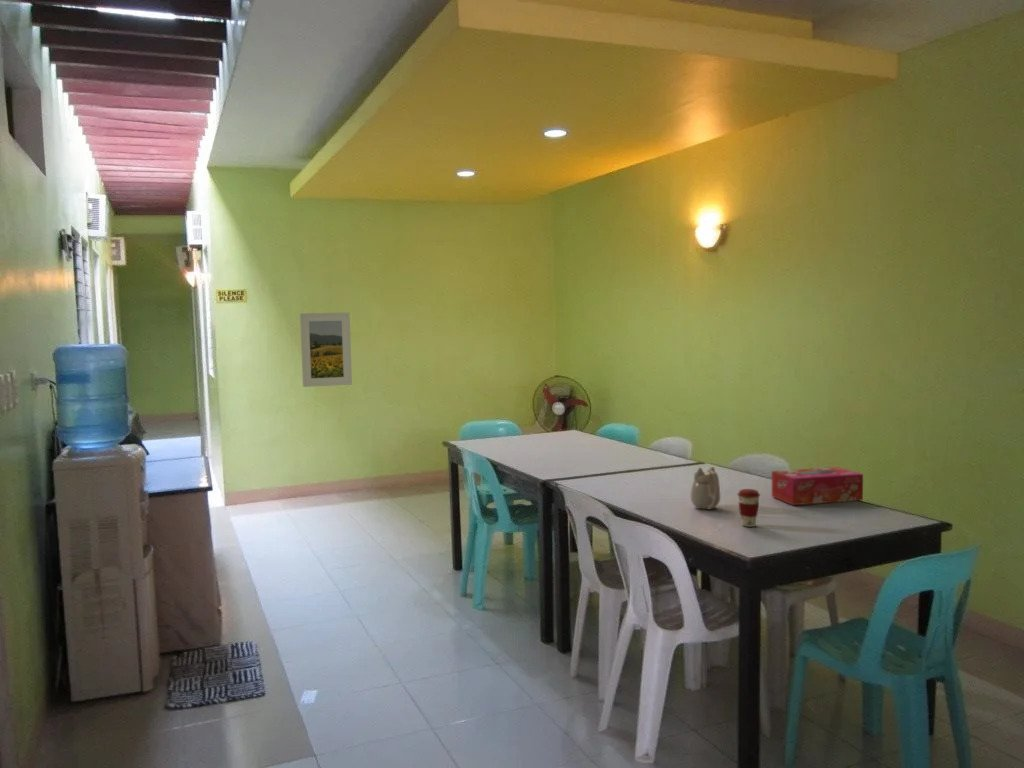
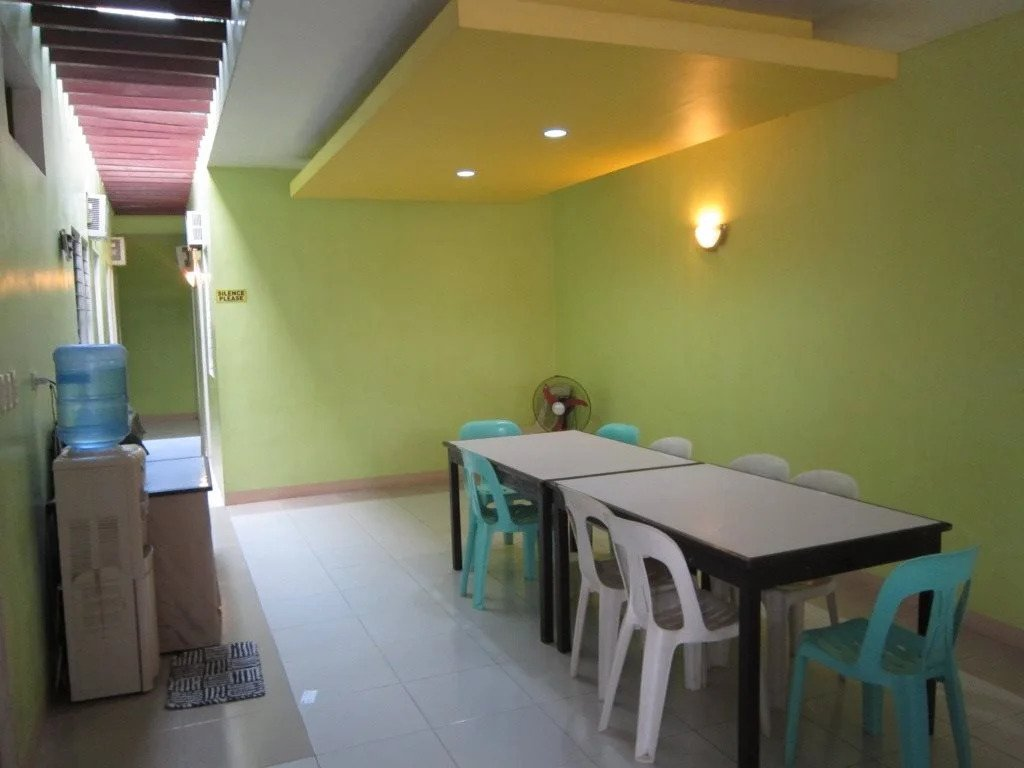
- coffee cup [736,488,761,528]
- teapot [690,466,721,510]
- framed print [299,312,353,388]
- tissue box [771,466,864,506]
